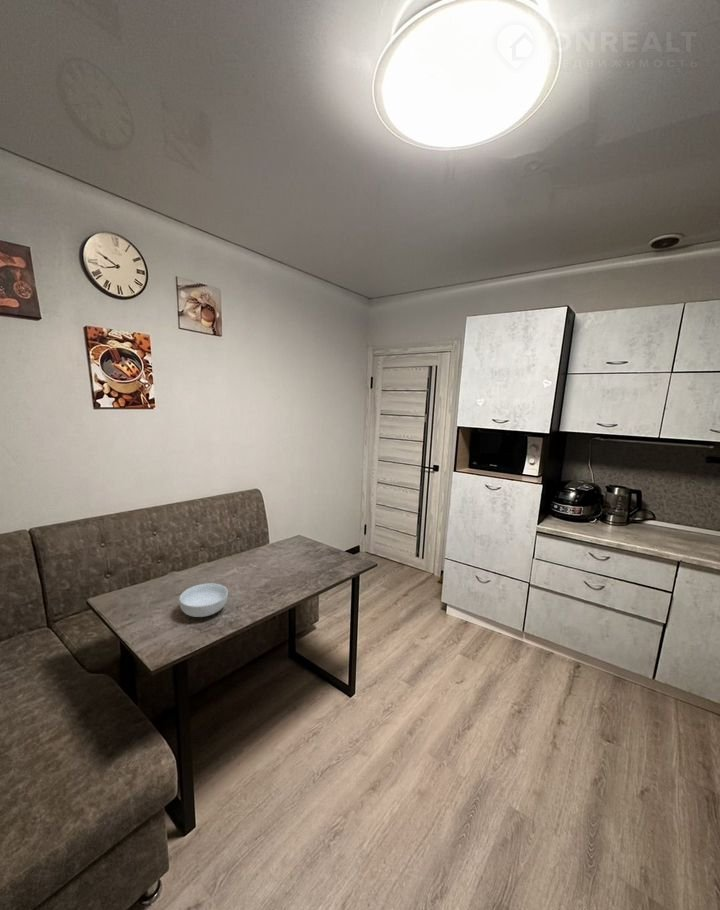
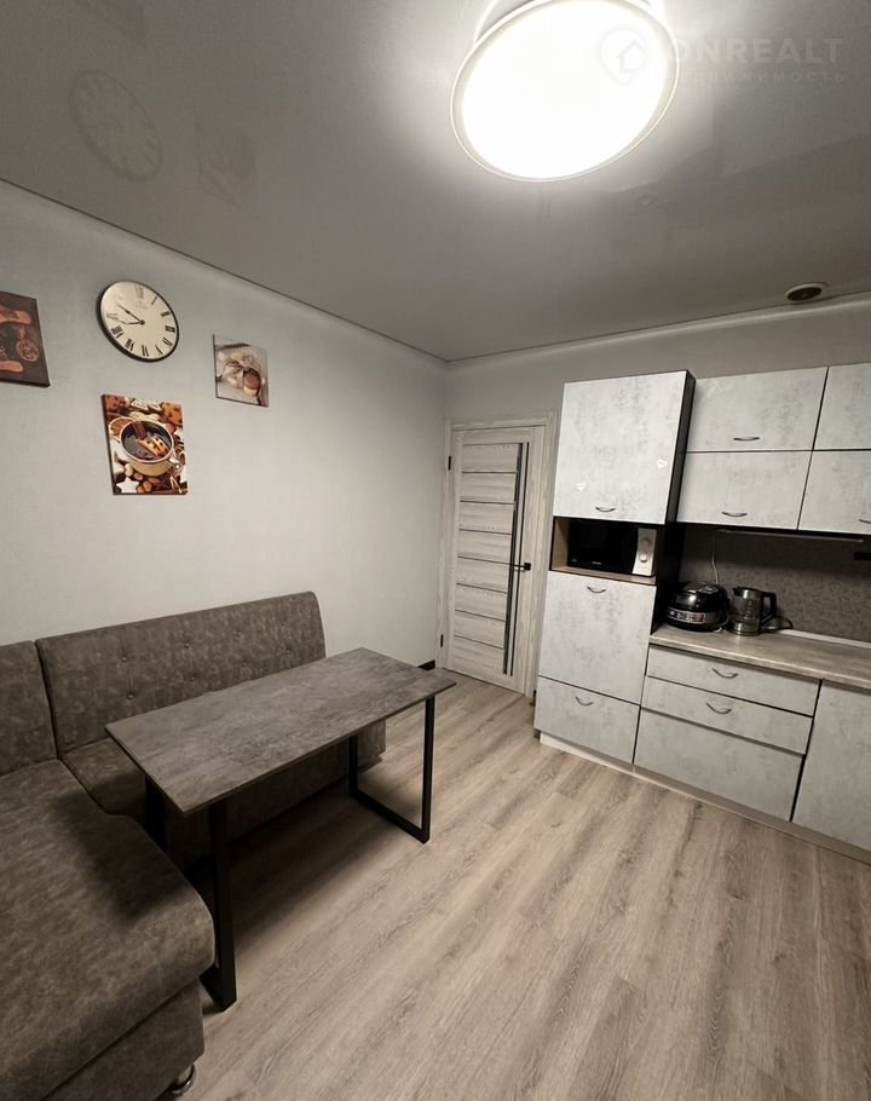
- cereal bowl [178,582,229,618]
